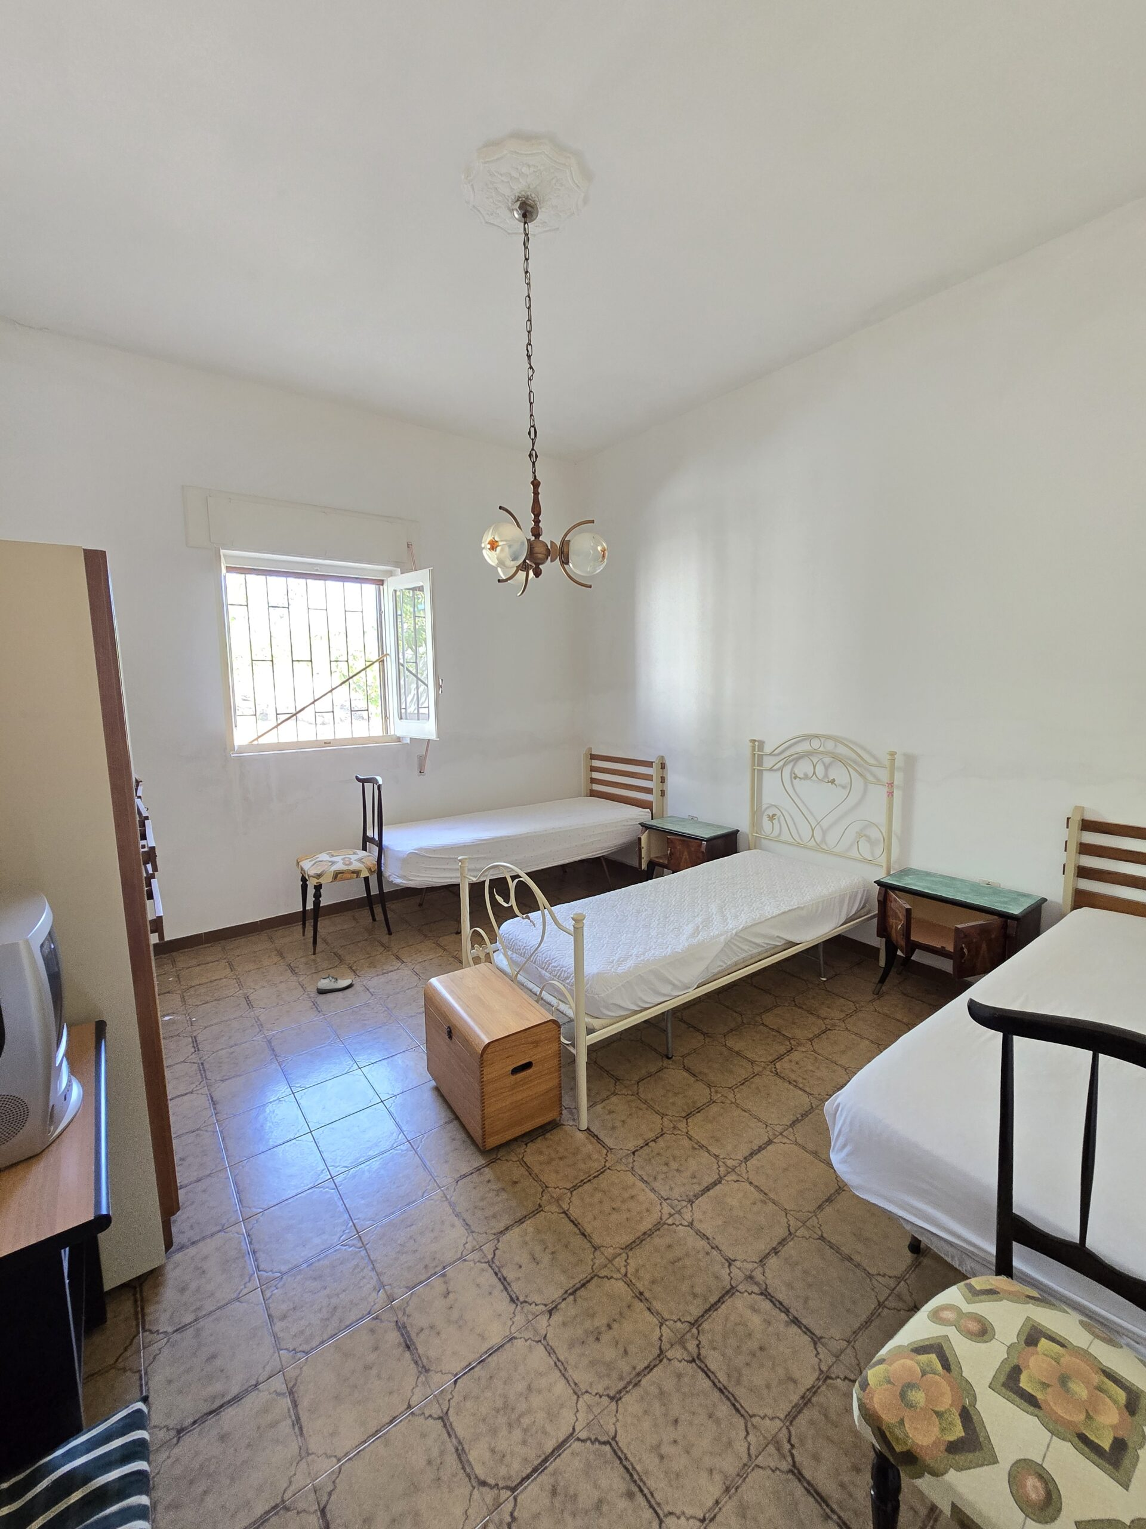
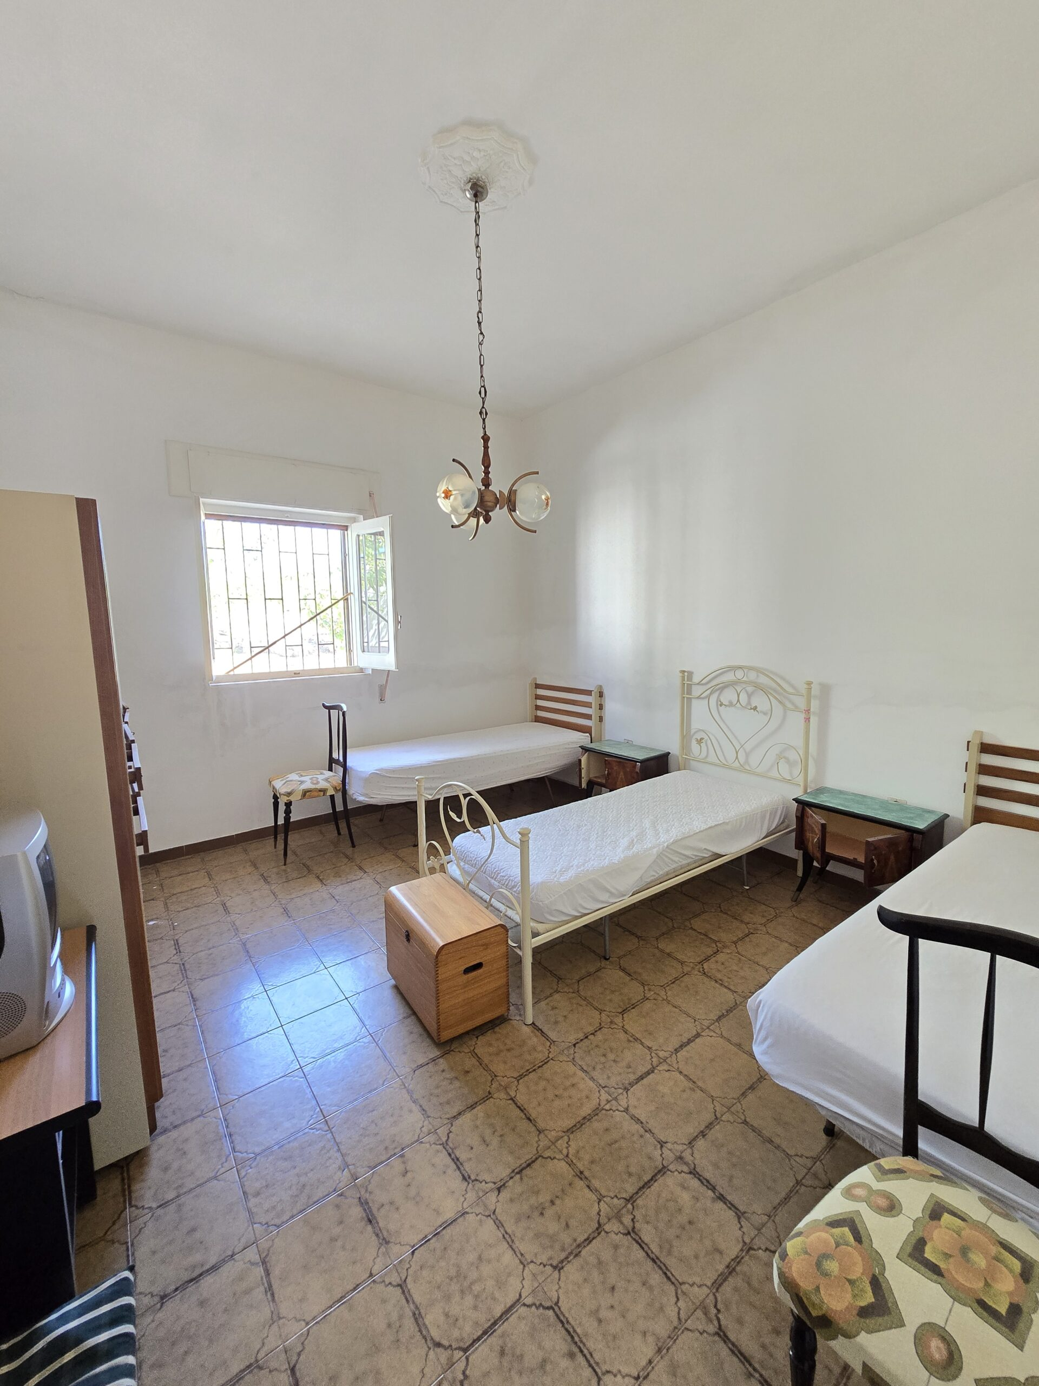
- shoe [315,974,354,993]
